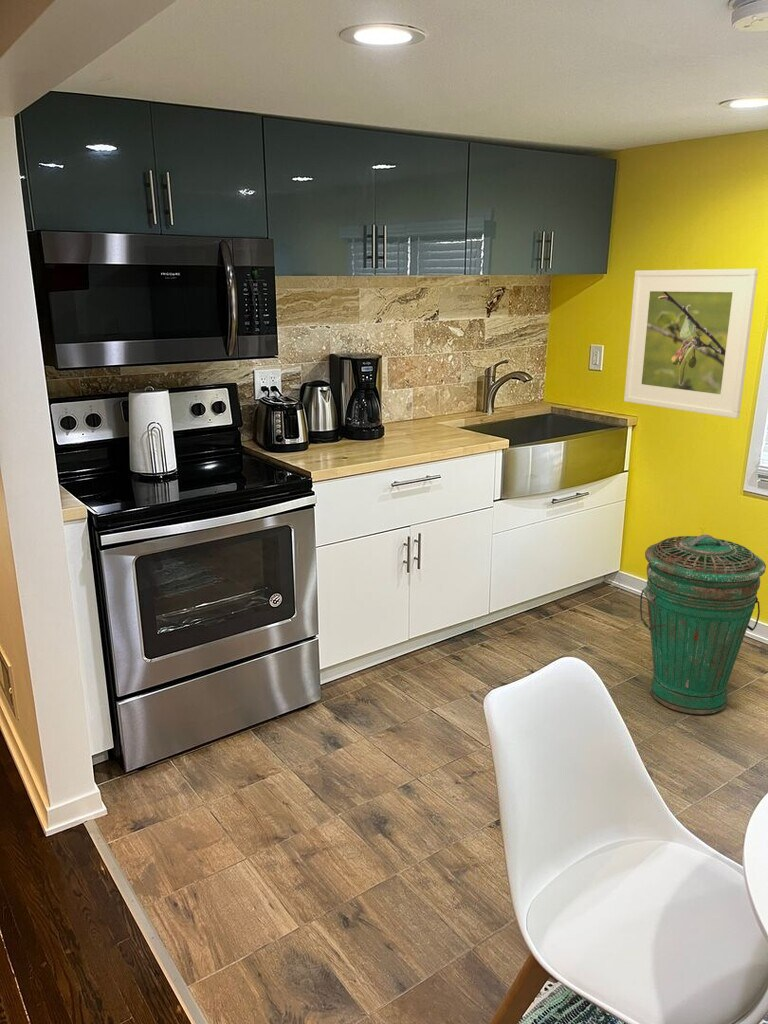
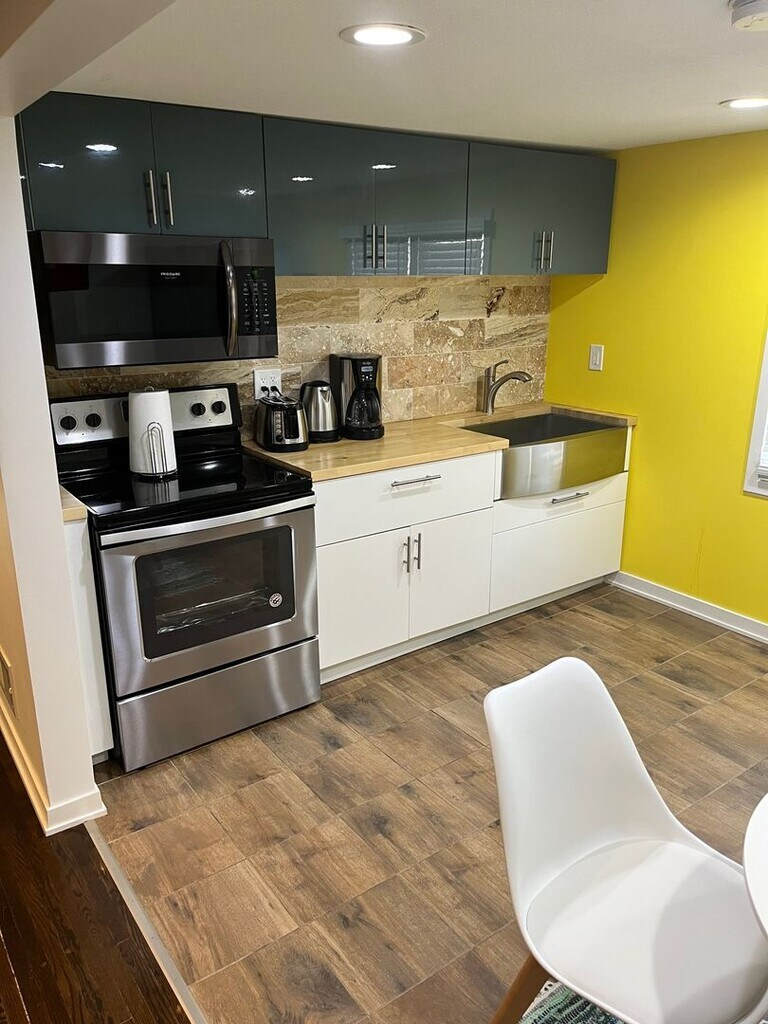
- trash can [639,534,767,715]
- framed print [623,268,759,419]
